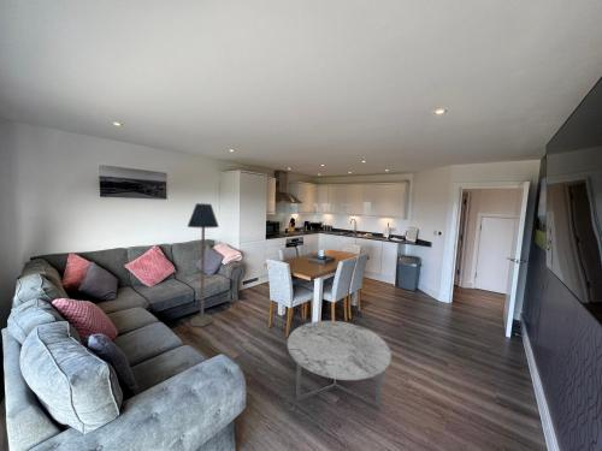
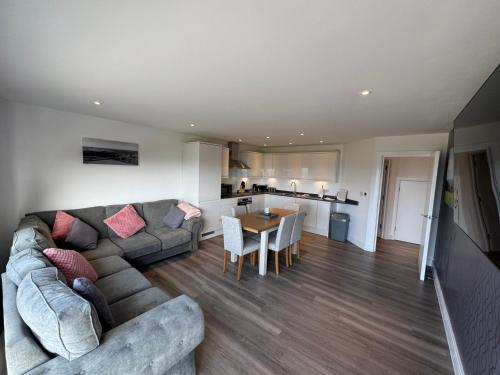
- floor lamp [187,202,220,327]
- coffee table [287,320,393,409]
